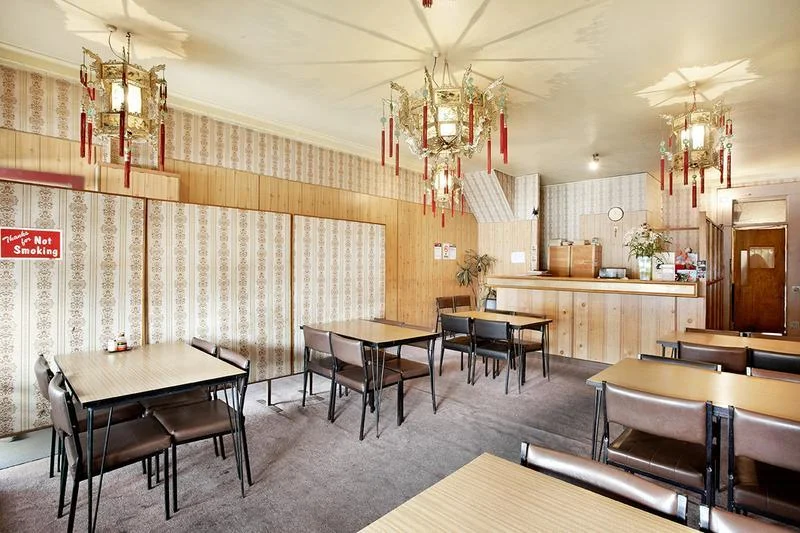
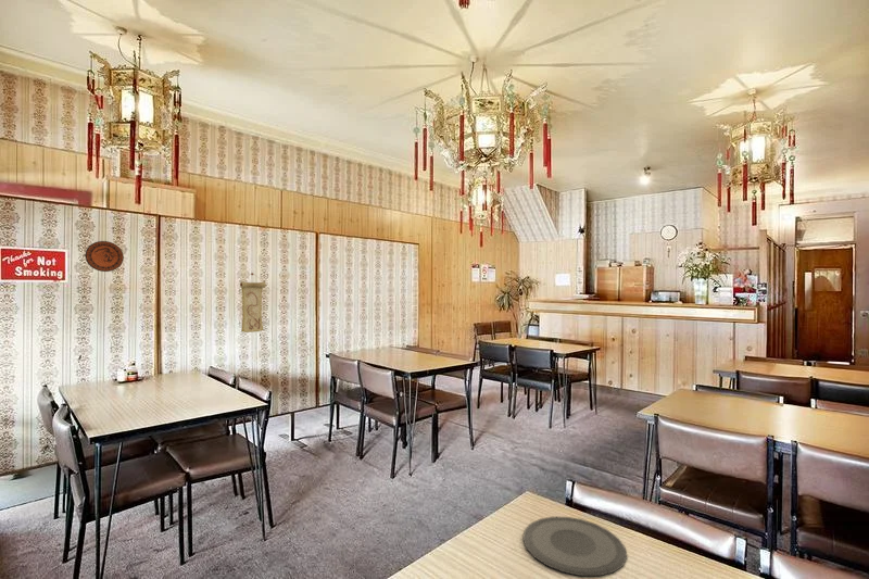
+ plate [521,516,628,578]
+ decorative plate [84,240,125,273]
+ wall scroll [239,272,267,333]
